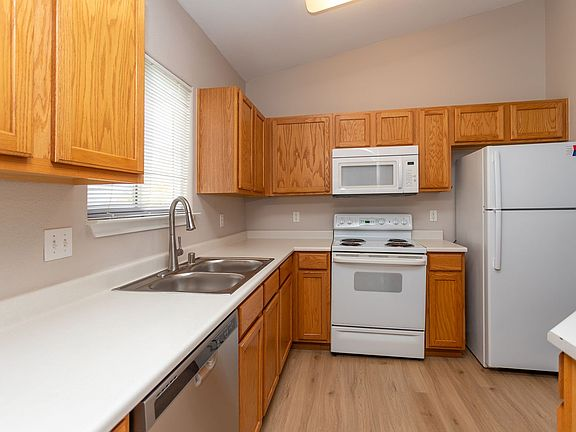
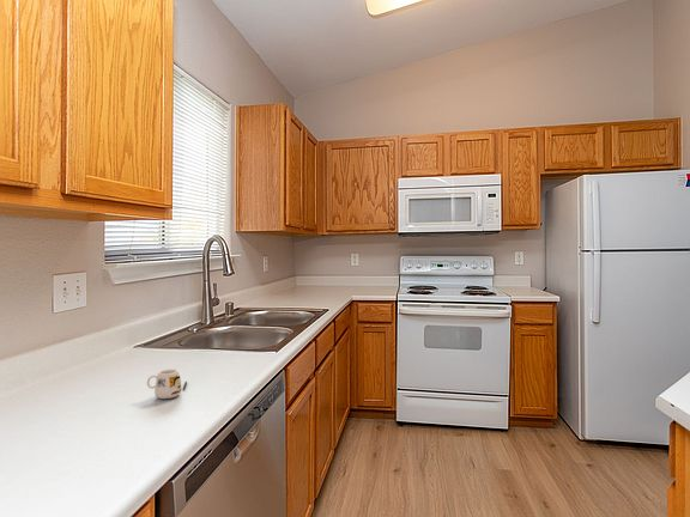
+ mug [146,369,188,400]
